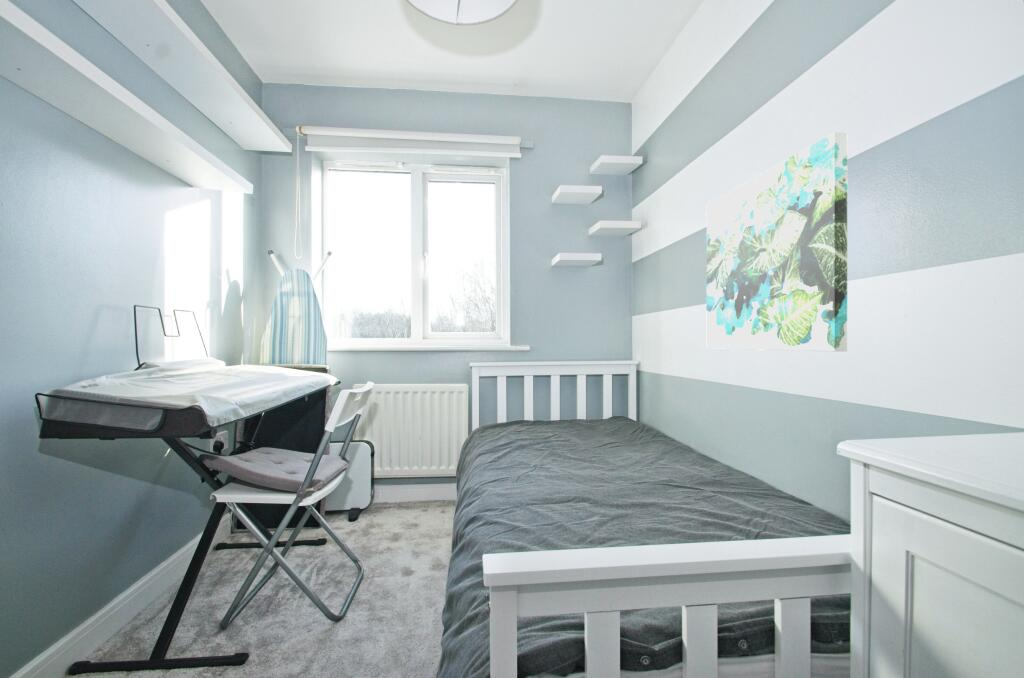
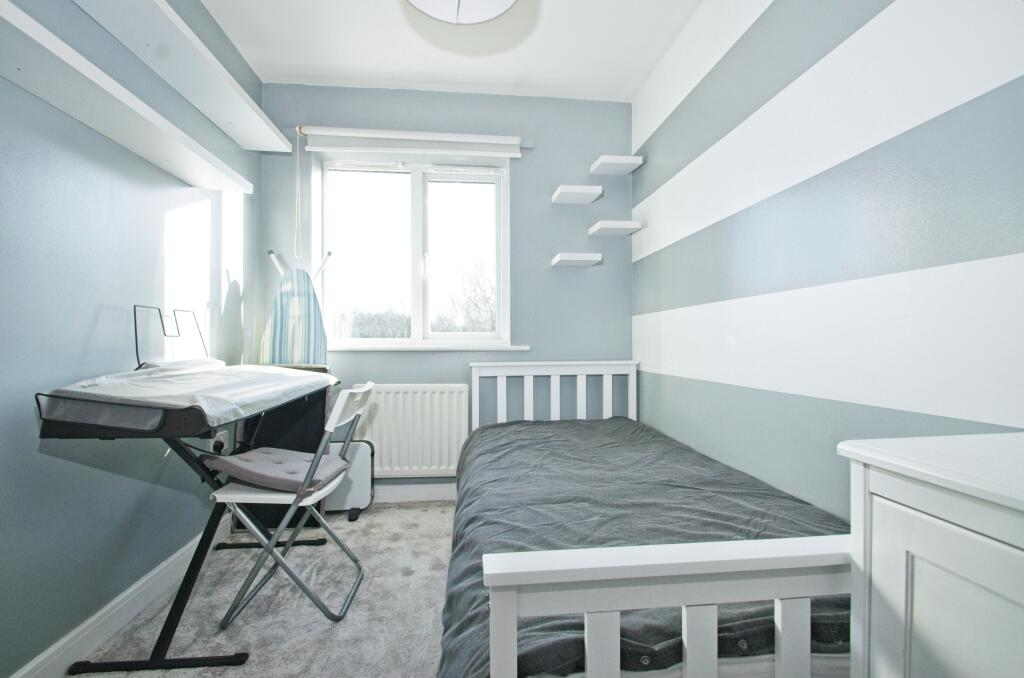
- wall art [706,131,848,352]
